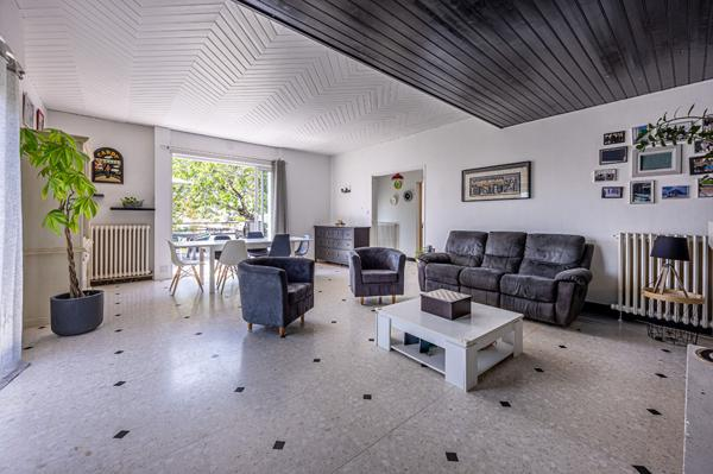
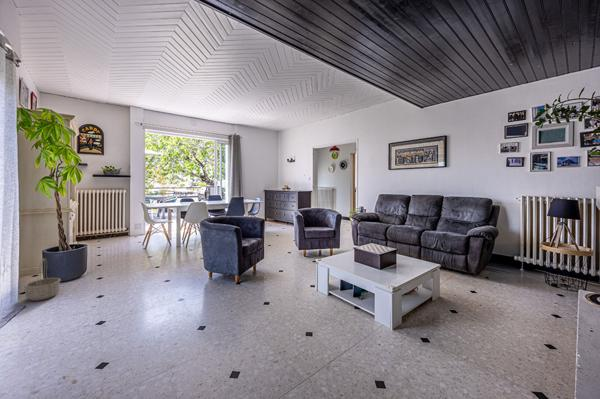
+ basket [23,257,62,302]
